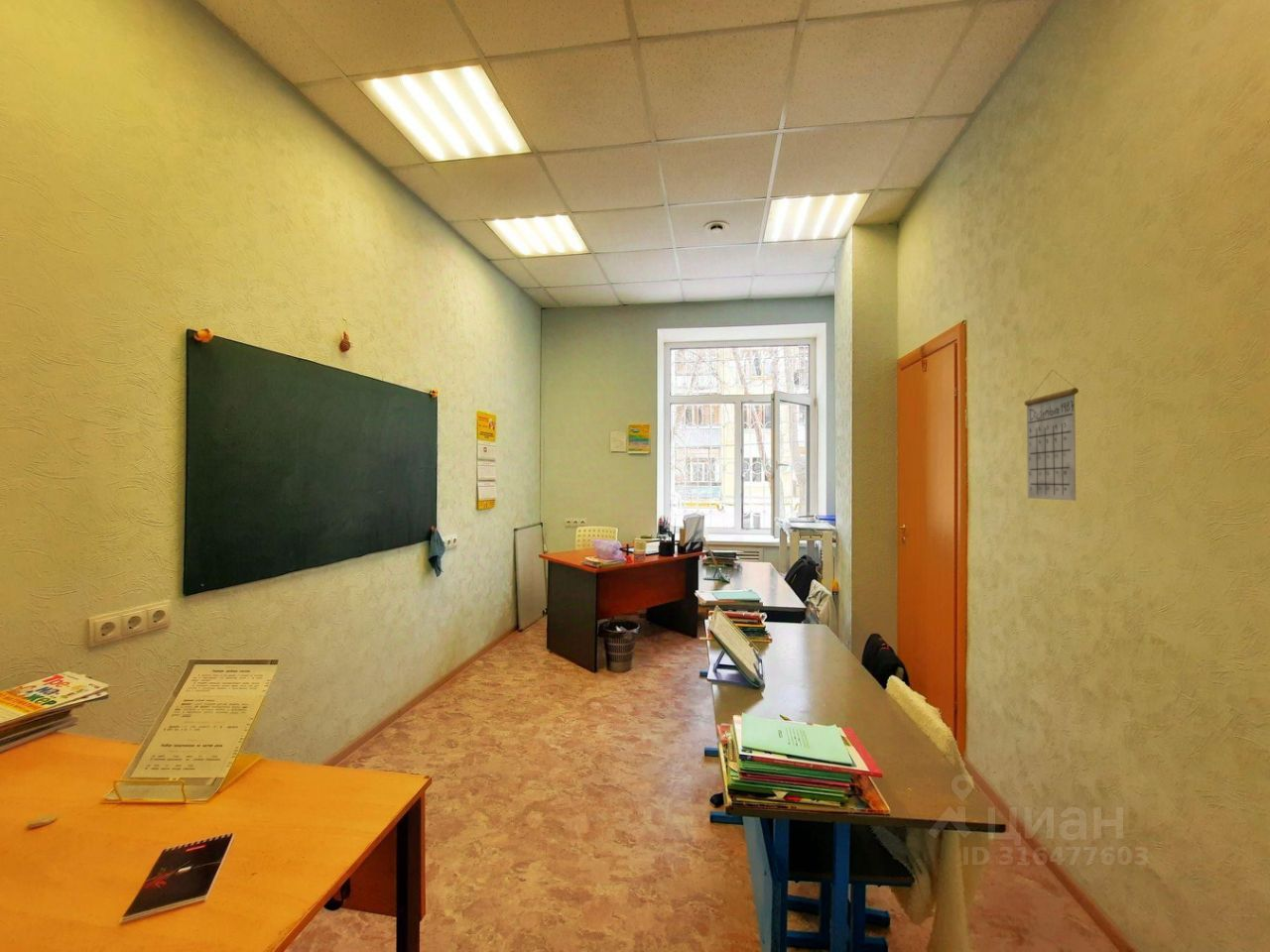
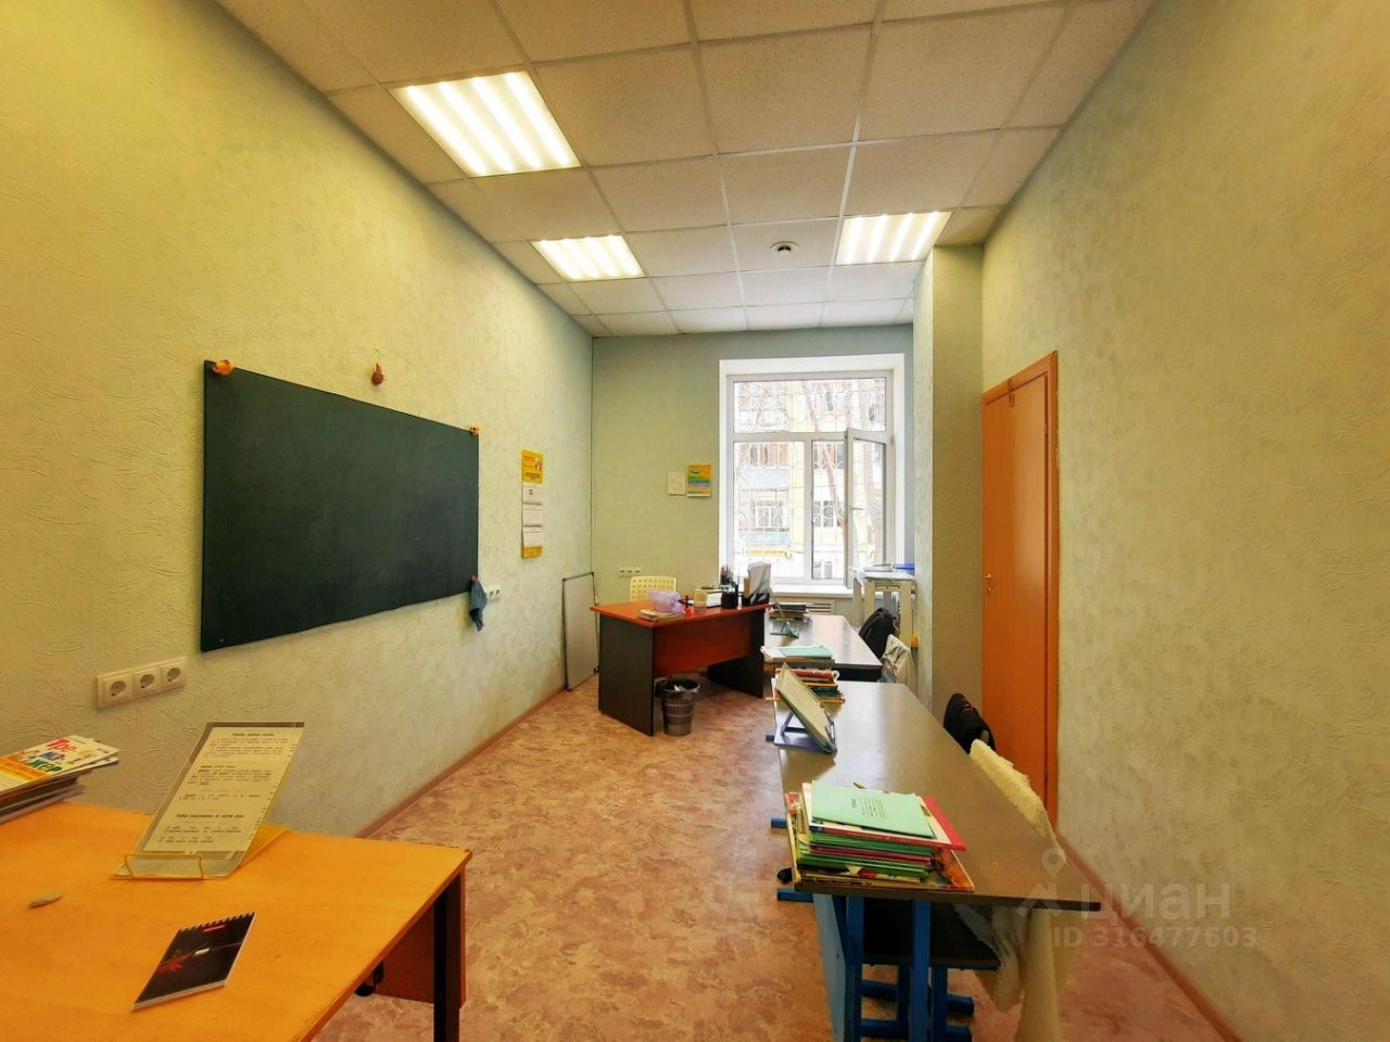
- calendar [1023,369,1080,502]
